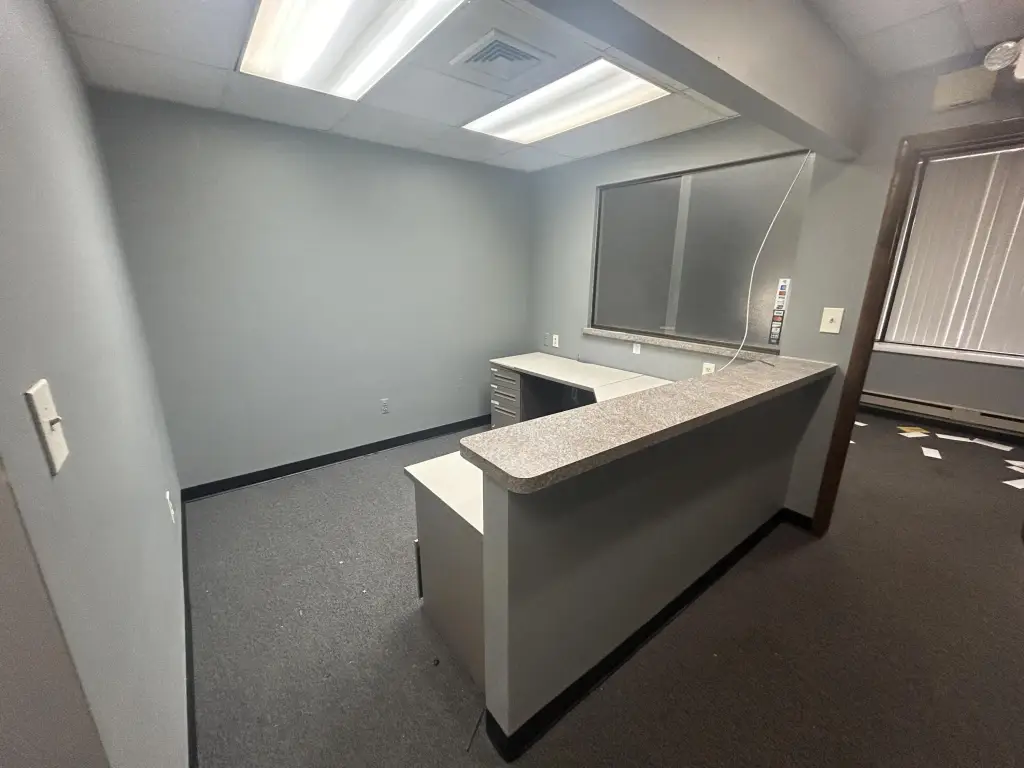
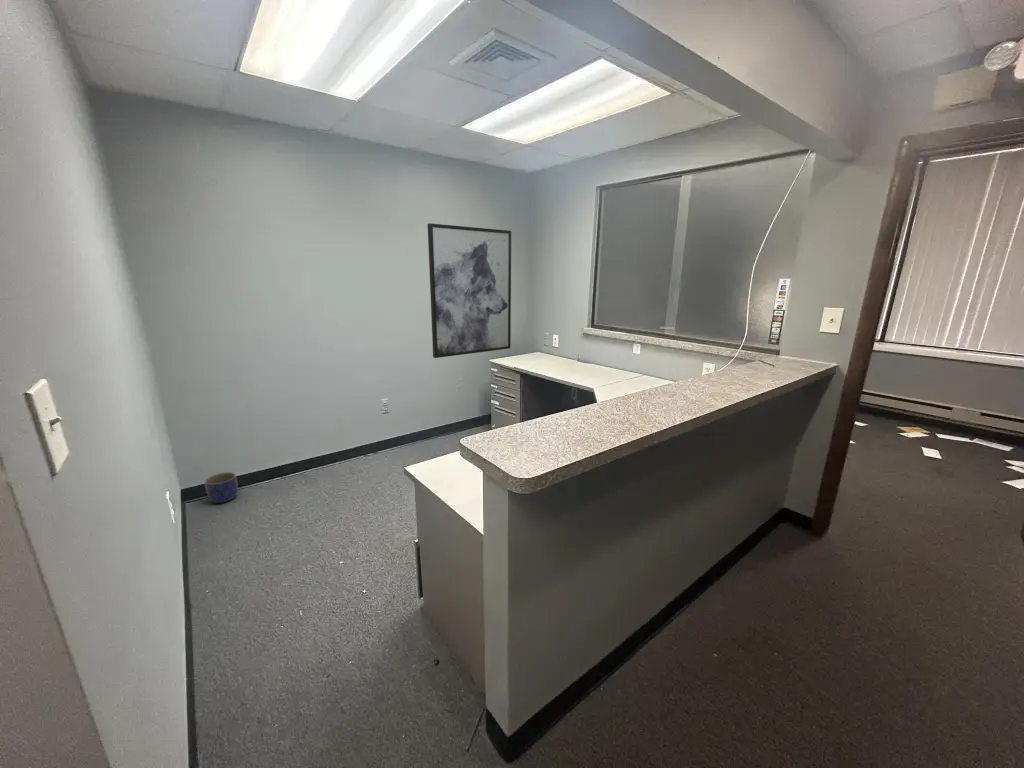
+ wall art [427,222,512,359]
+ planter [204,471,239,504]
